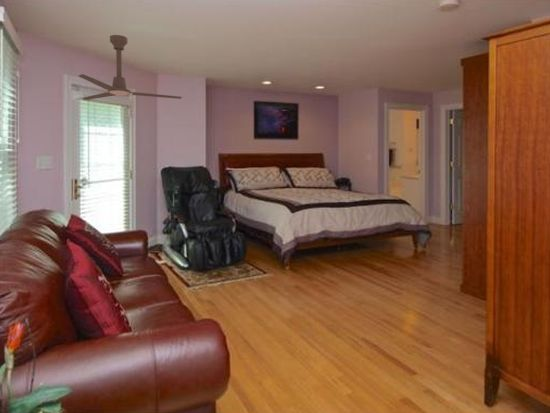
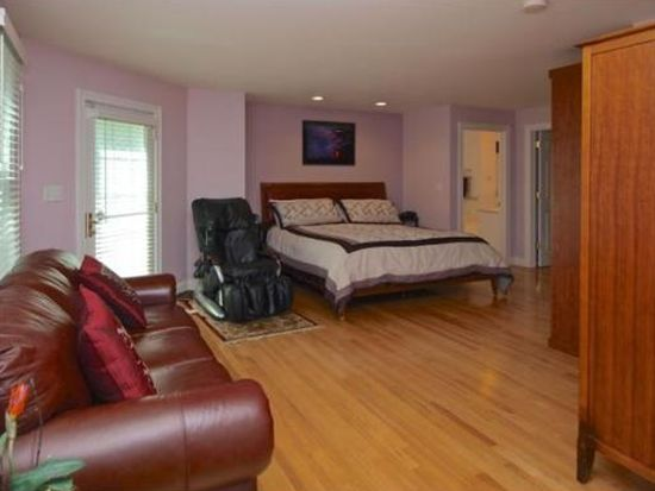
- ceiling fan [78,34,182,101]
